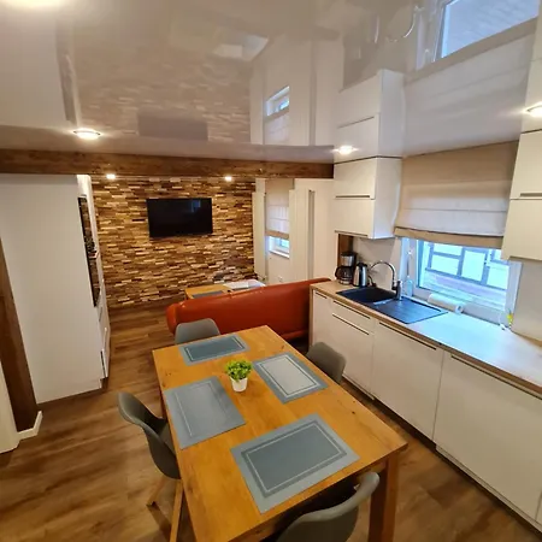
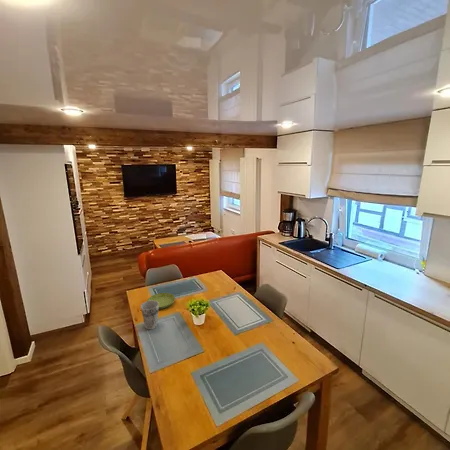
+ saucer [146,292,176,310]
+ cup [140,301,159,330]
